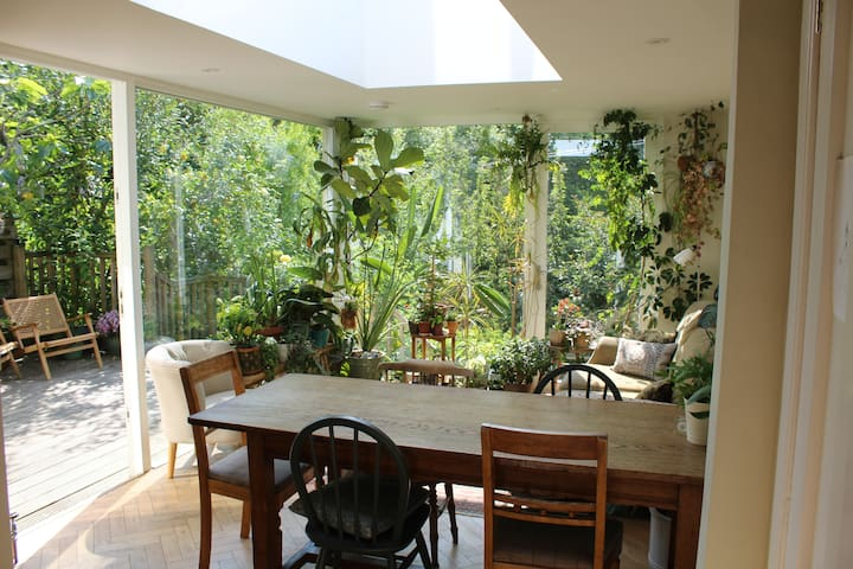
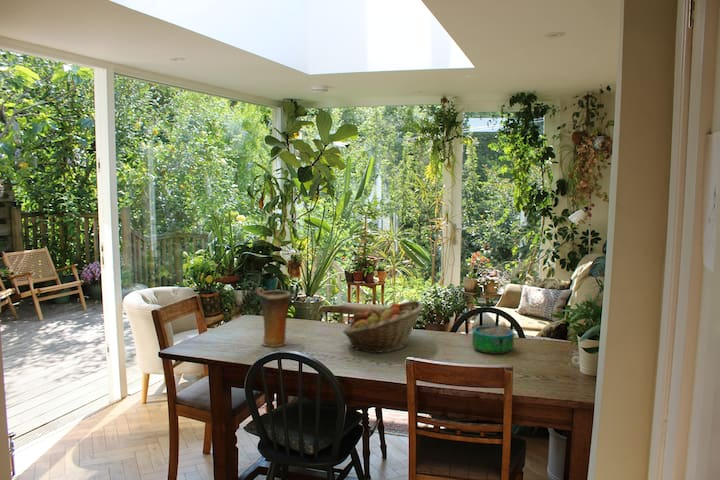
+ decorative bowl [471,325,515,355]
+ fruit basket [342,300,425,354]
+ vase [255,287,292,348]
